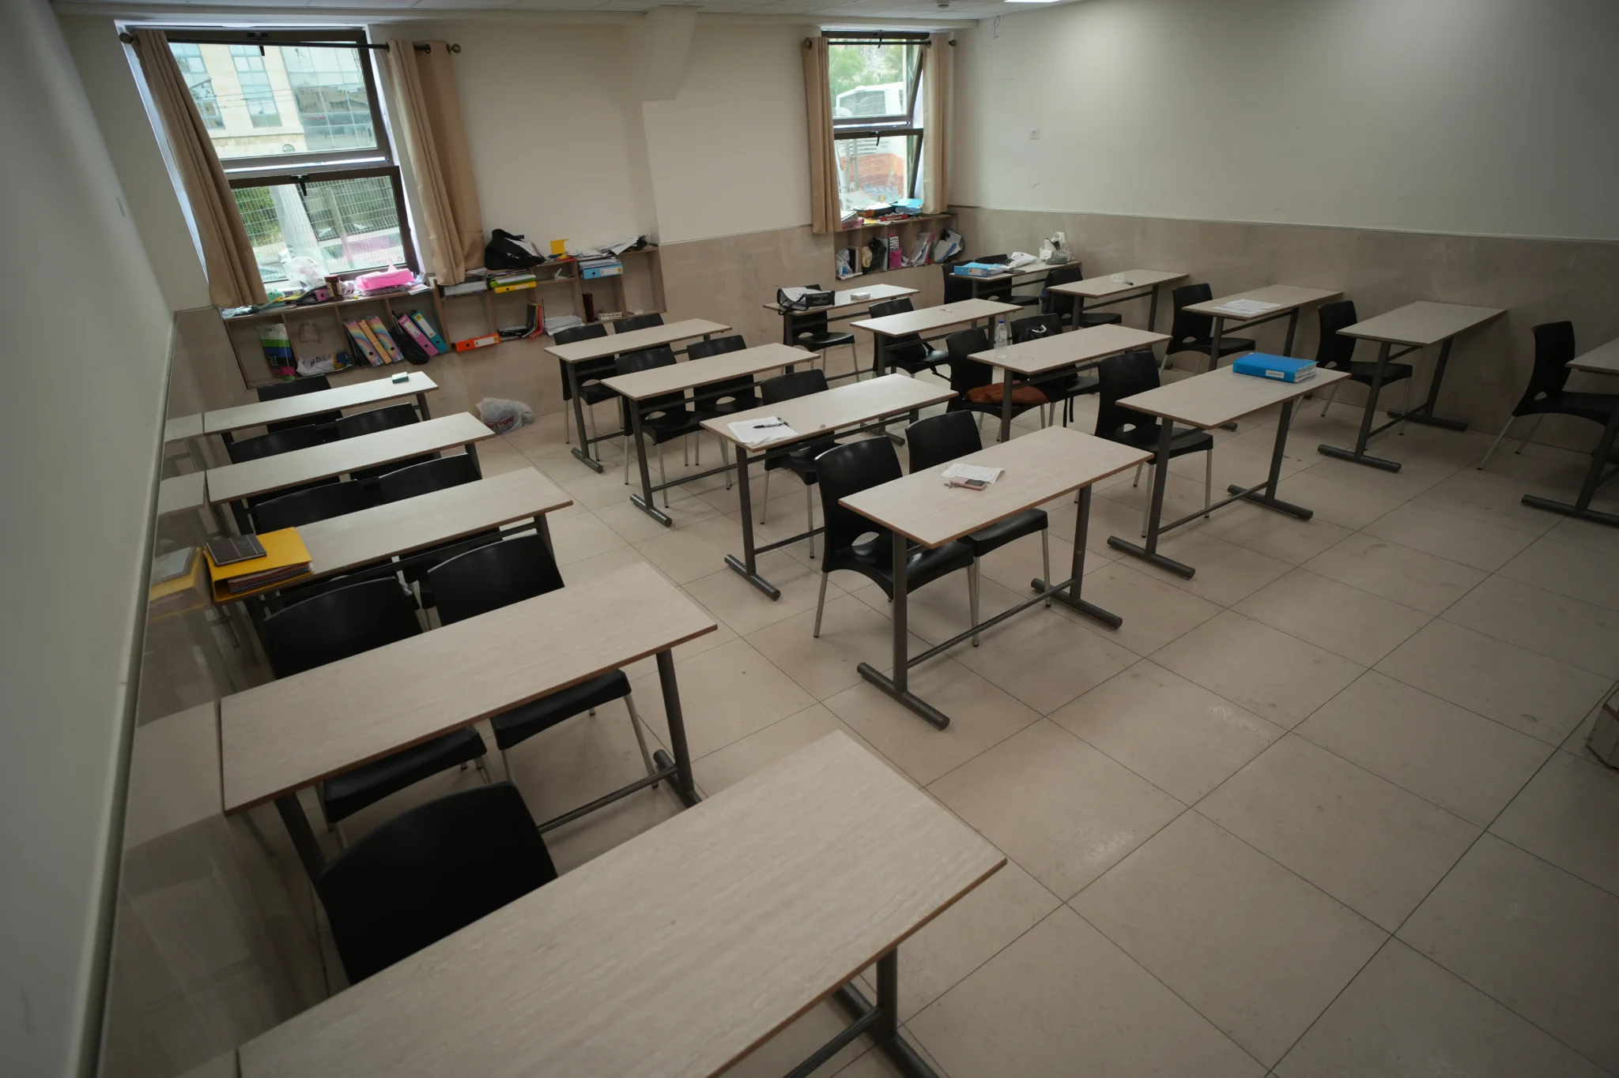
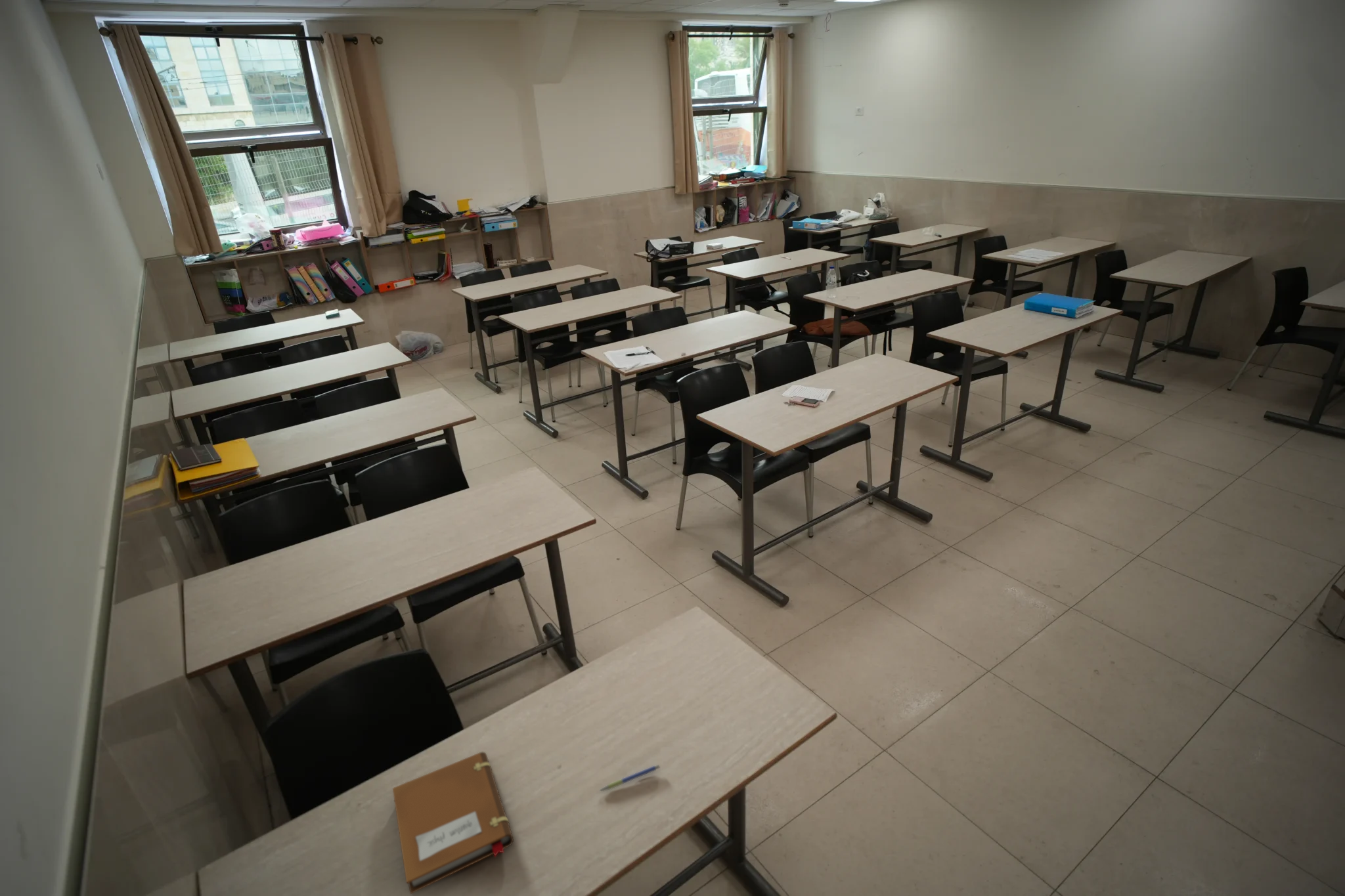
+ pen [599,764,660,792]
+ notebook [392,752,514,895]
